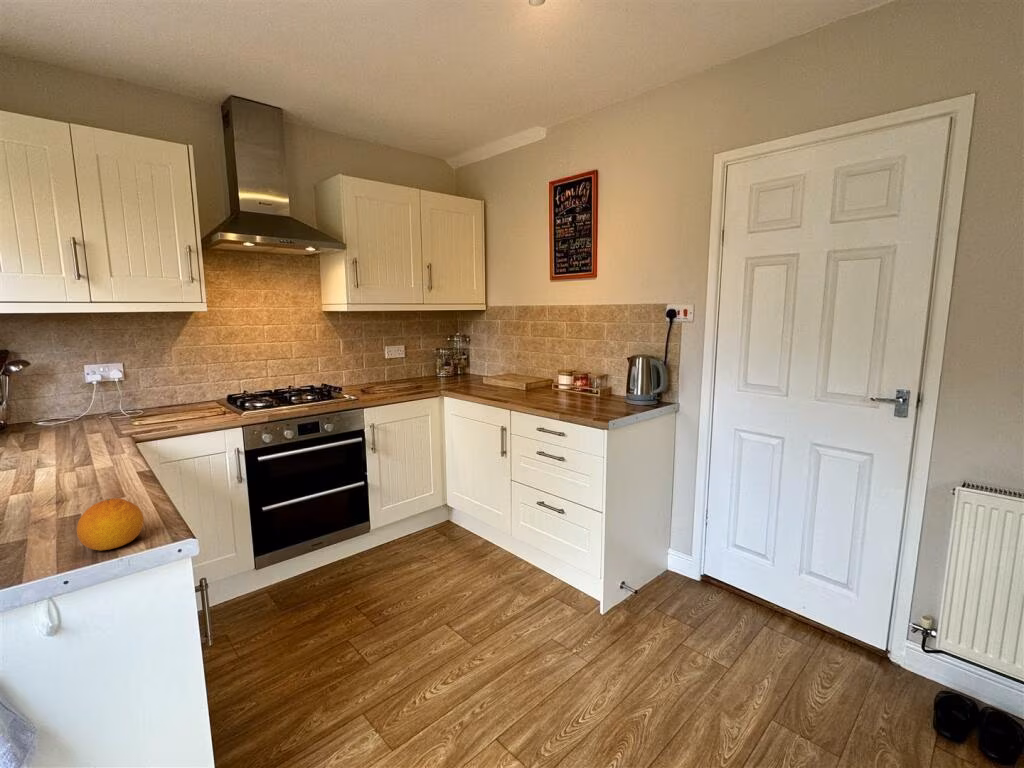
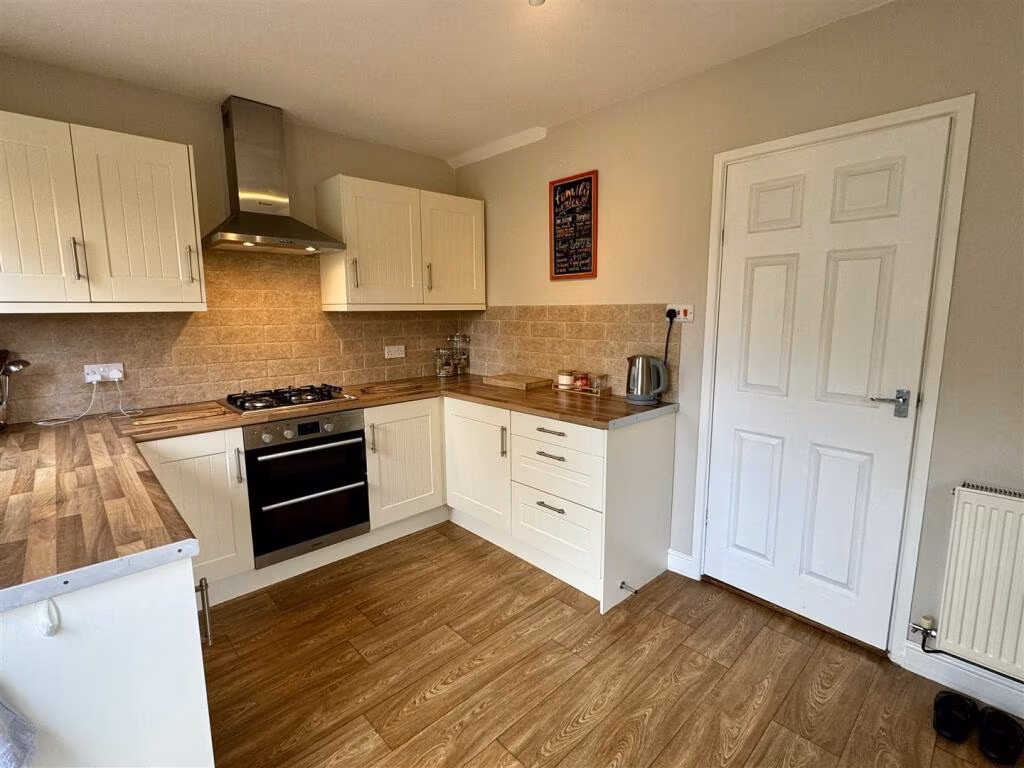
- fruit [76,497,145,552]
